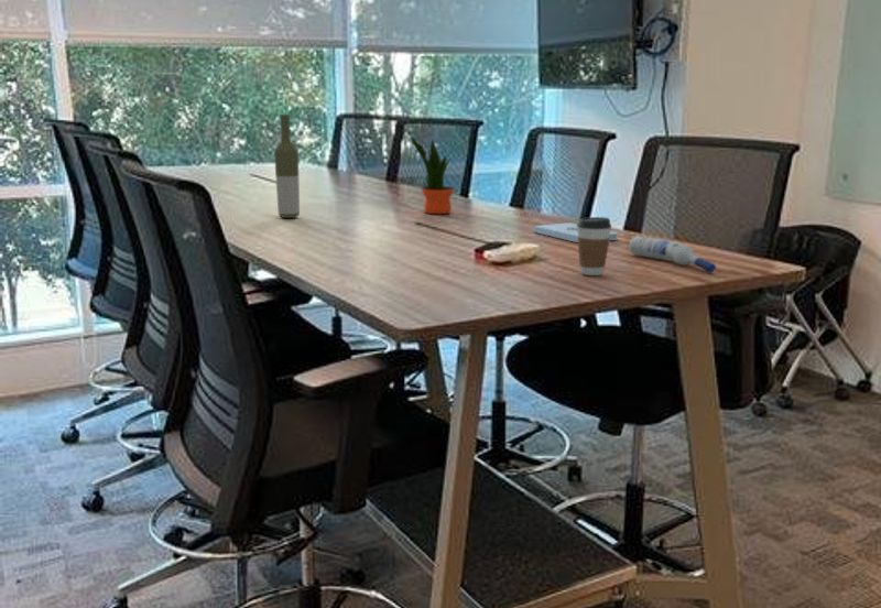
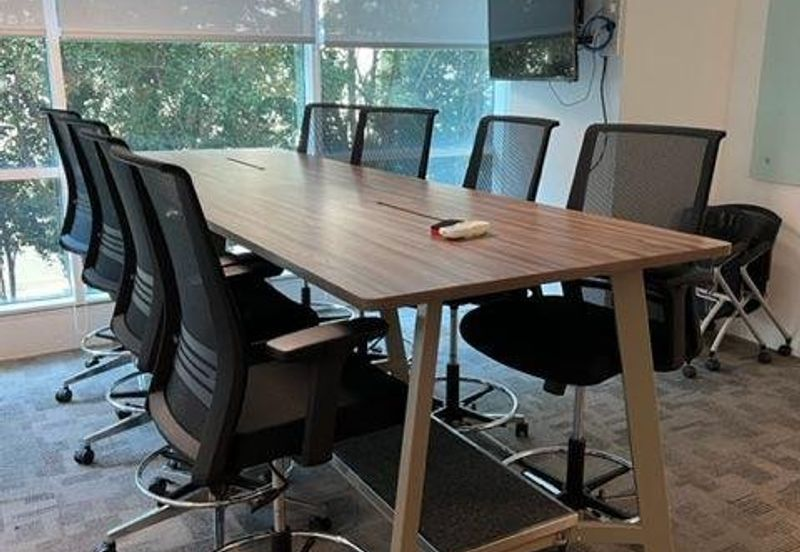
- coffee cup [577,216,612,276]
- water bottle [628,235,717,273]
- bottle [273,113,301,219]
- notepad [533,221,619,243]
- potted plant [410,133,455,215]
